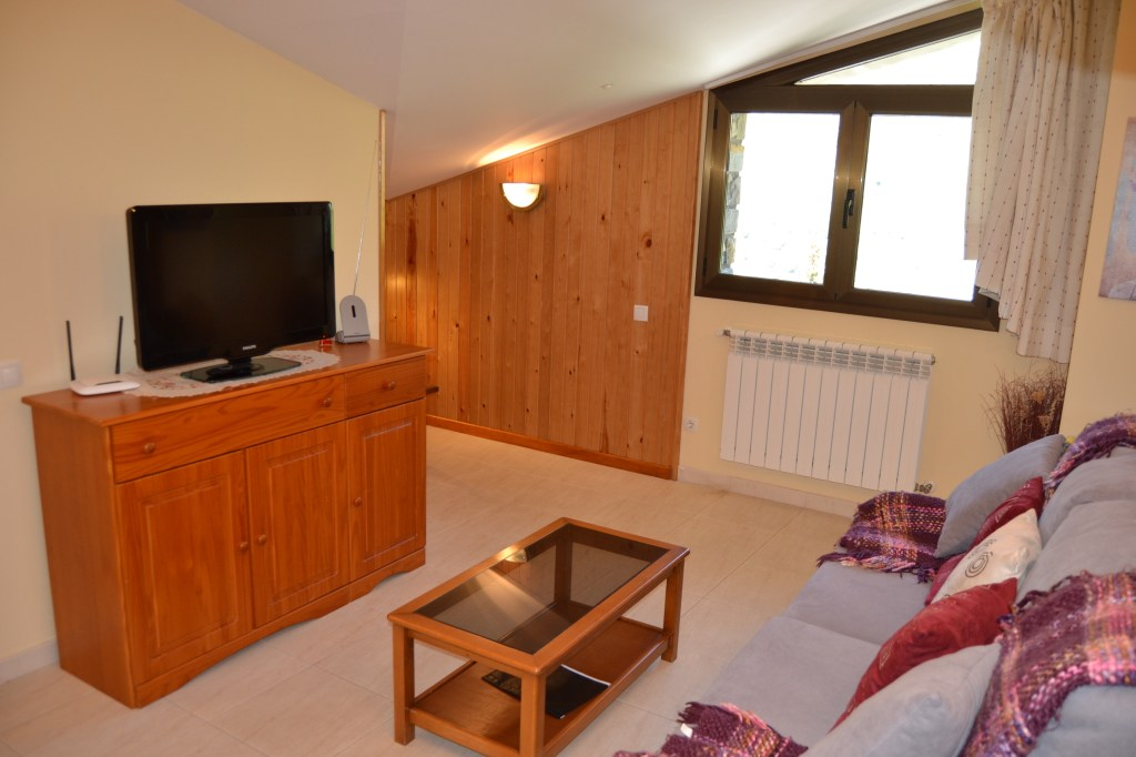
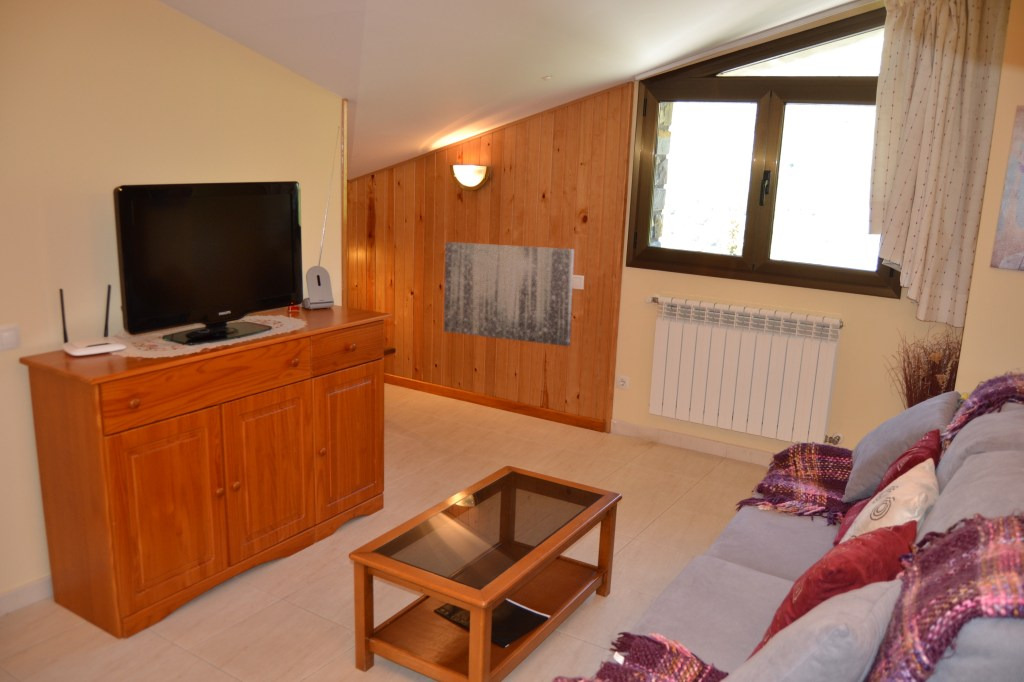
+ wall art [443,241,575,347]
